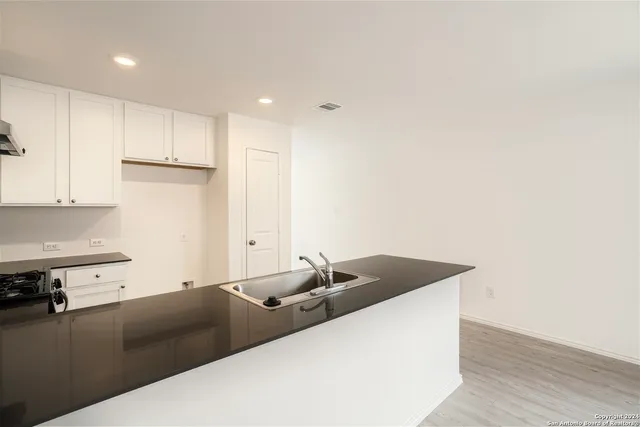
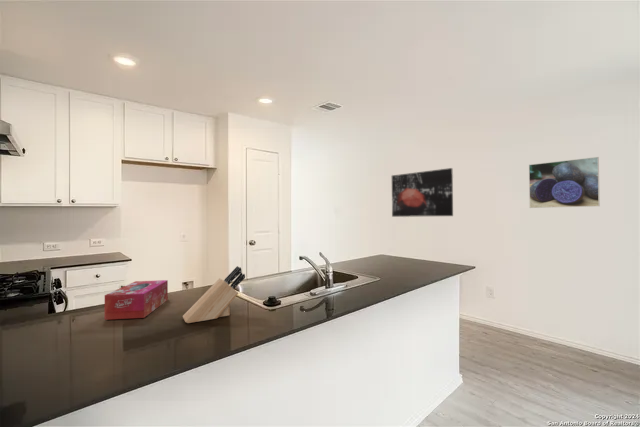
+ knife block [182,265,246,324]
+ wall art [391,167,454,218]
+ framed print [528,156,601,209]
+ tissue box [104,279,169,321]
